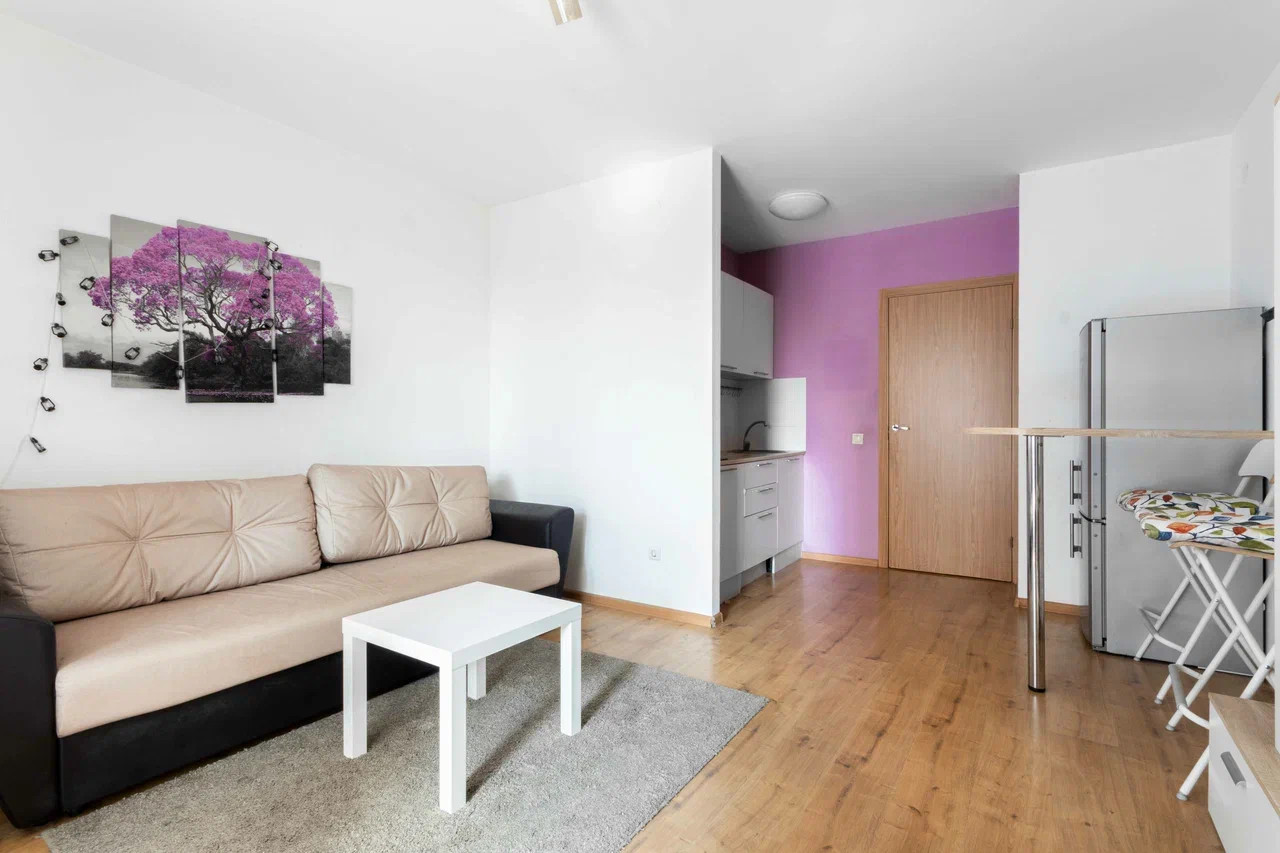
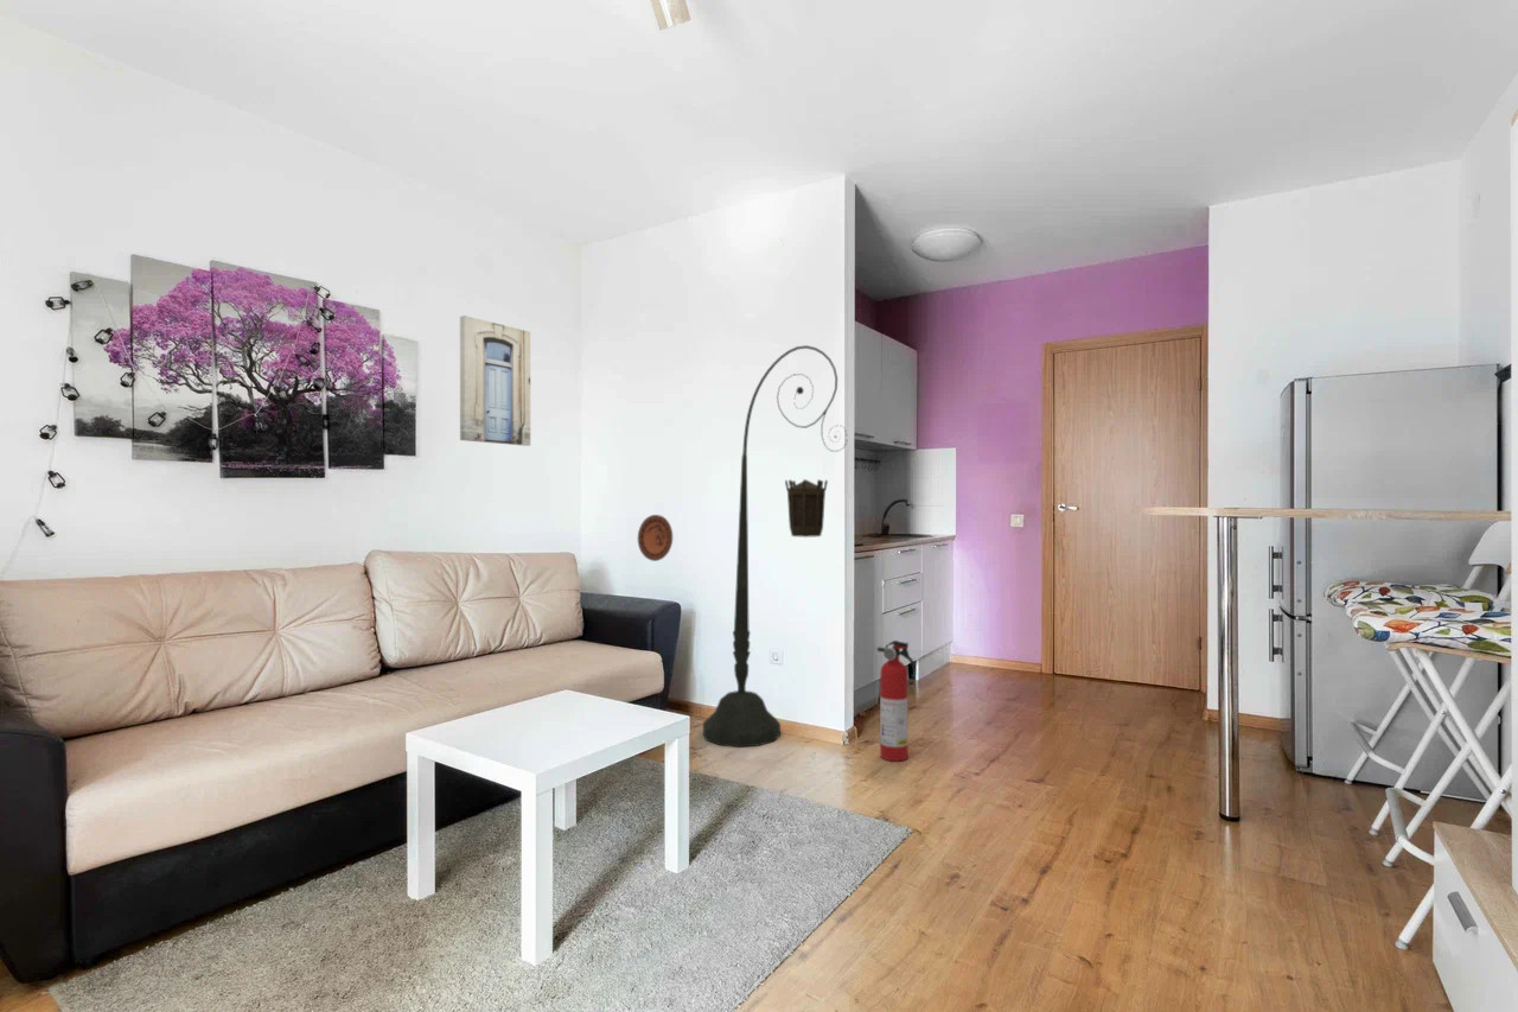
+ floor lamp [702,344,848,749]
+ fire extinguisher [876,639,917,763]
+ decorative plate [637,514,674,562]
+ wall art [459,314,531,447]
